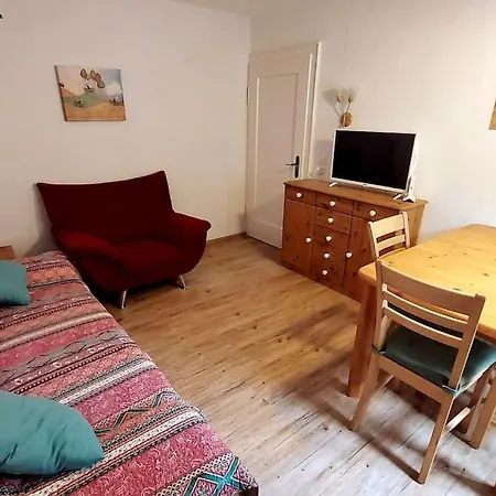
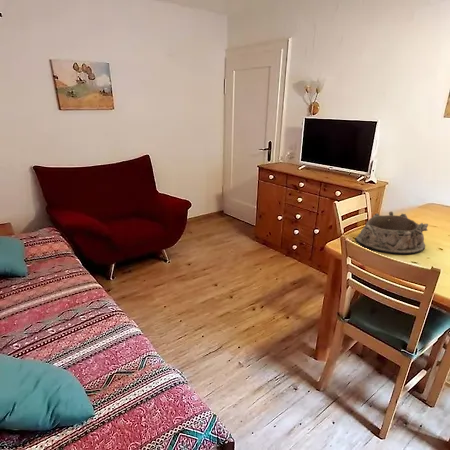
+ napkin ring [354,210,429,255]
